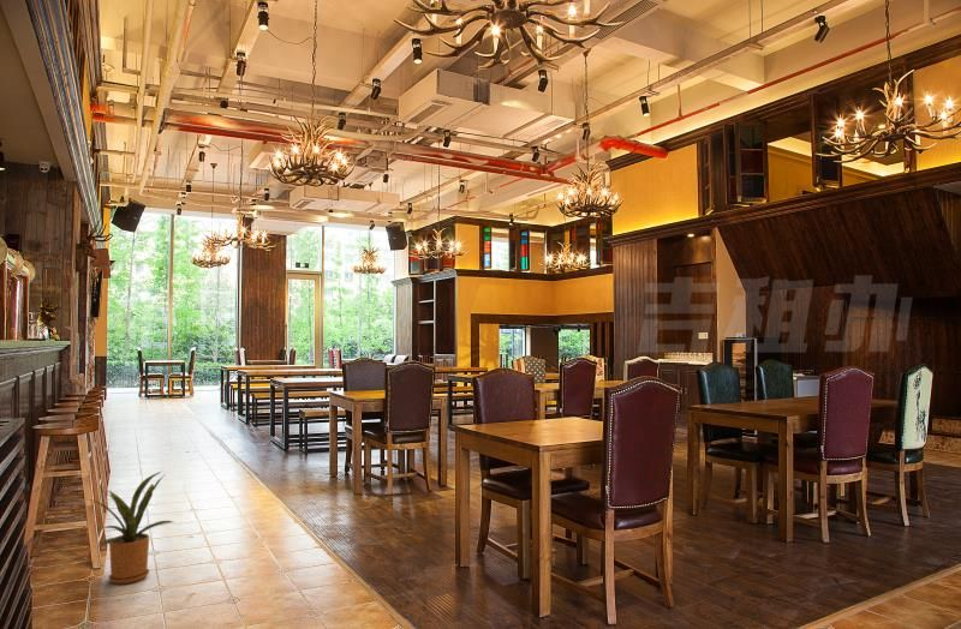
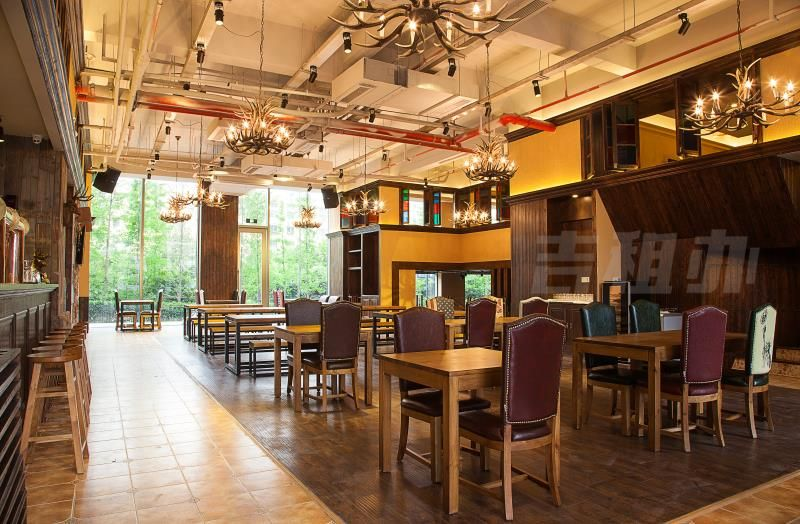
- house plant [73,471,174,585]
